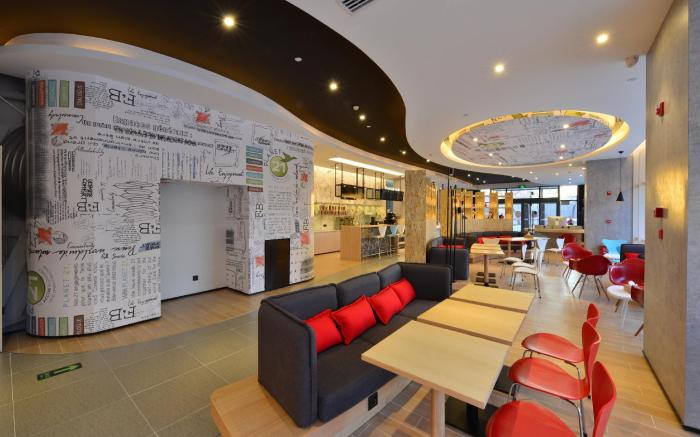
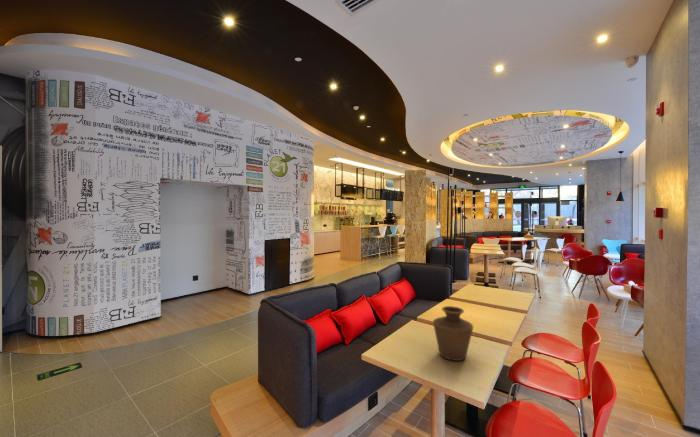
+ vase [432,305,474,362]
